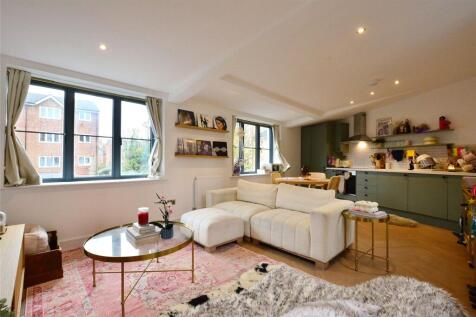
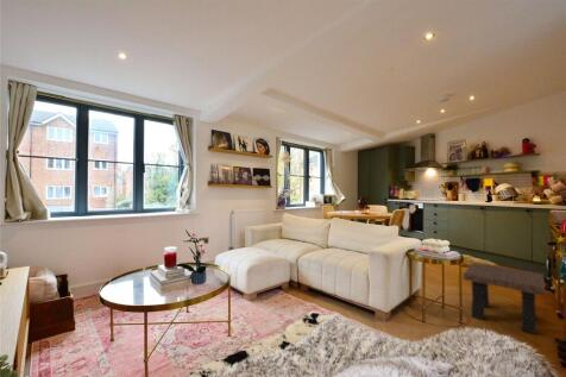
+ side table [463,262,546,335]
